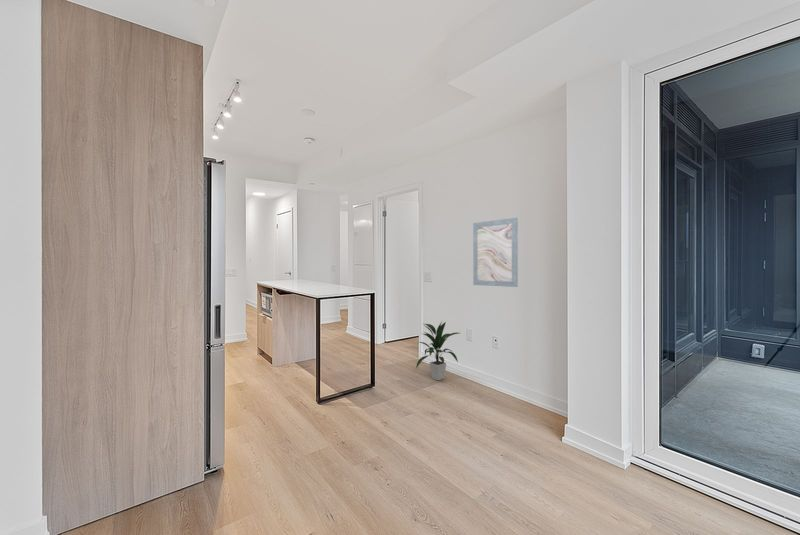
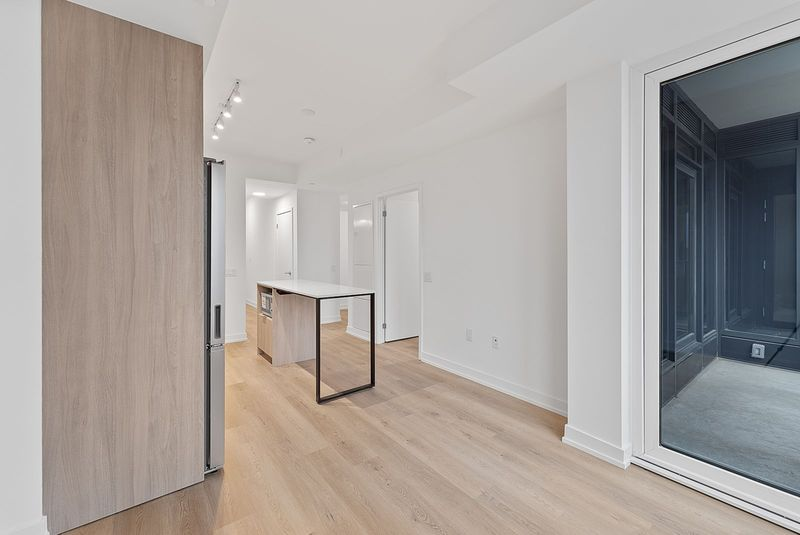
- wall art [472,217,519,288]
- indoor plant [415,321,460,381]
